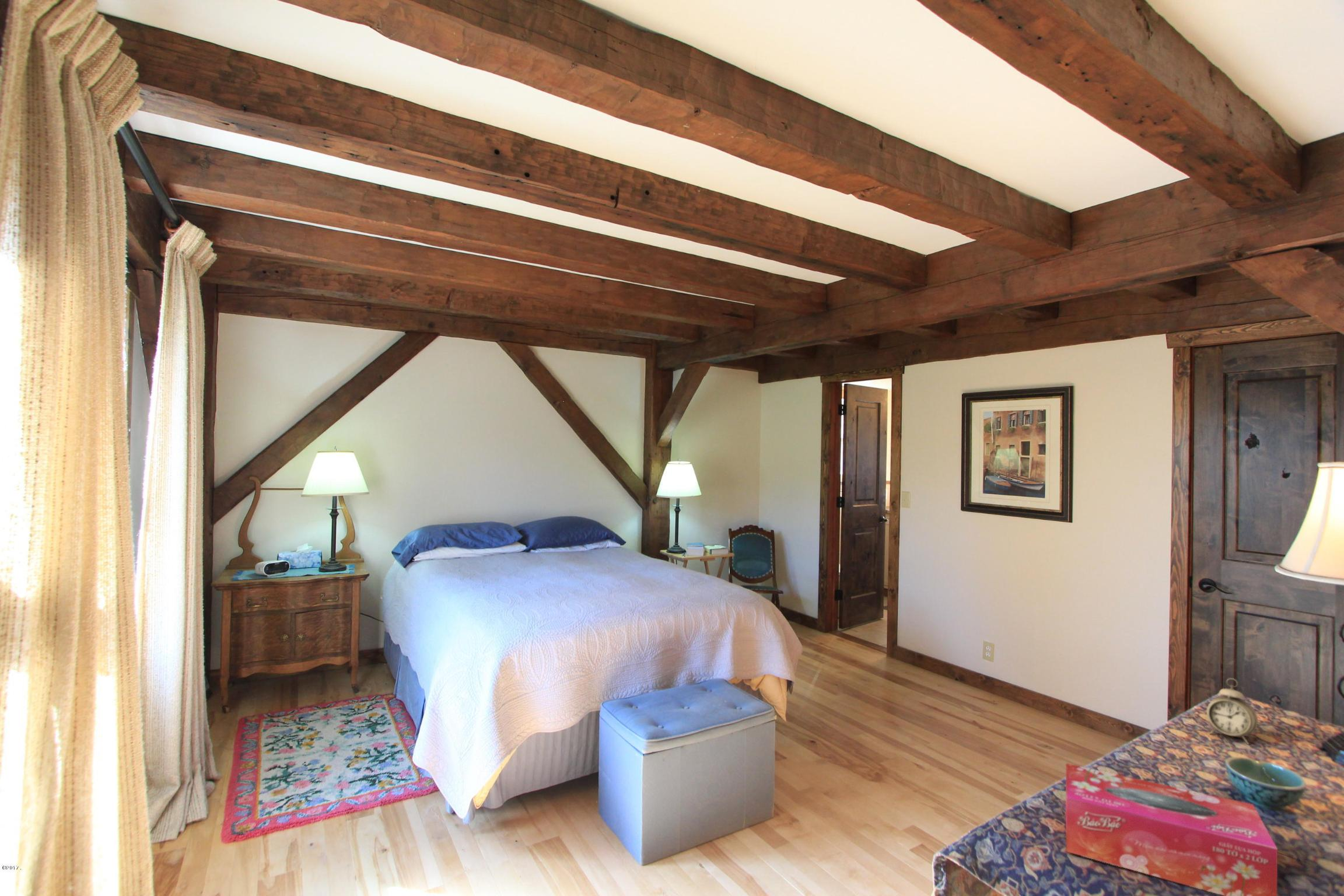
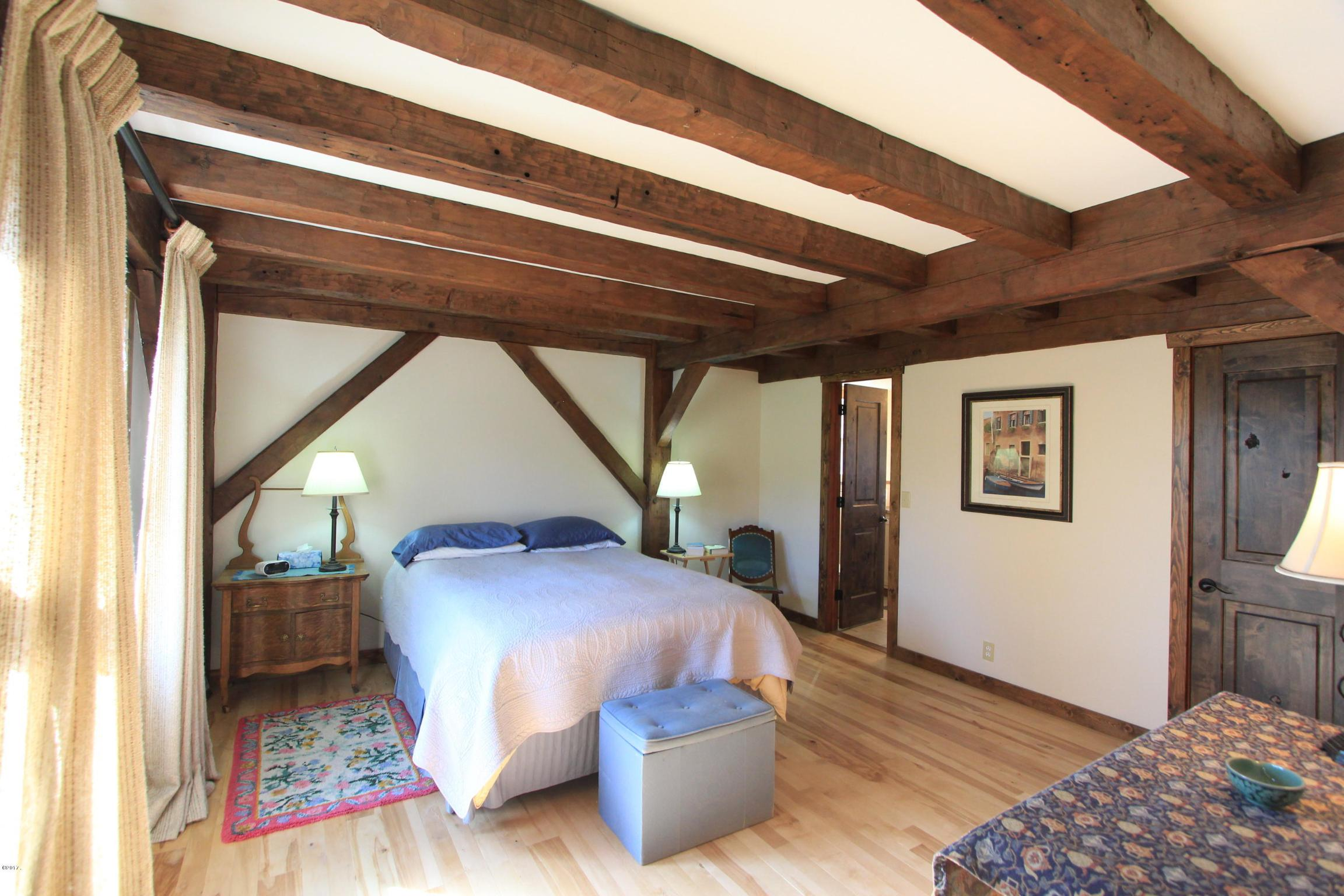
- tissue box [1065,762,1278,896]
- alarm clock [1206,678,1259,745]
